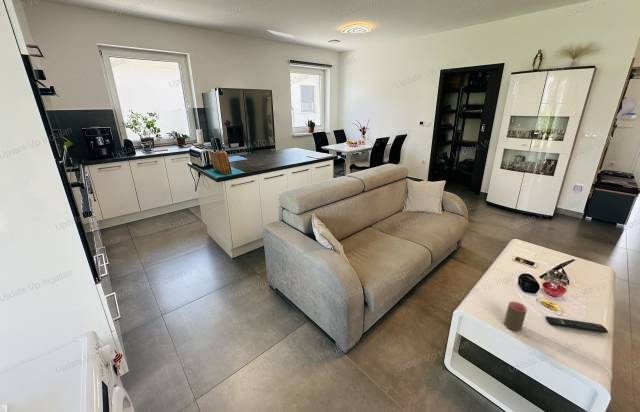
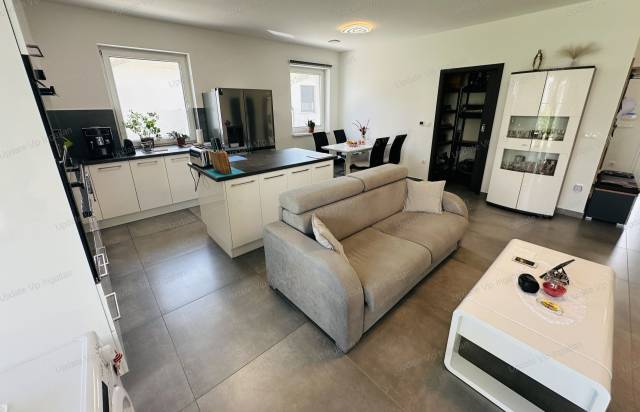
- cup [503,300,528,332]
- remote control [545,315,609,334]
